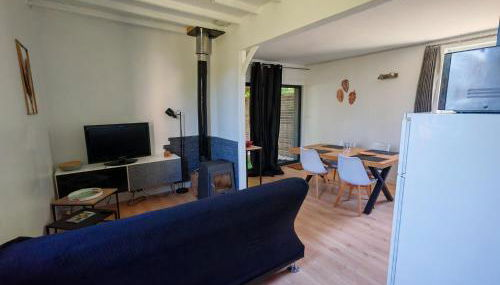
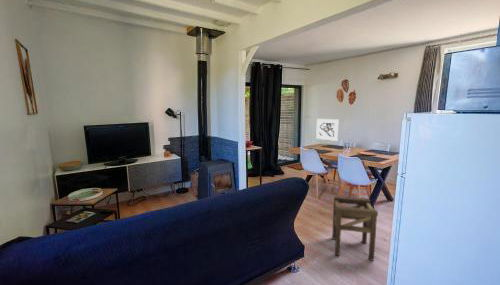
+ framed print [315,118,339,142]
+ stool [331,195,379,262]
